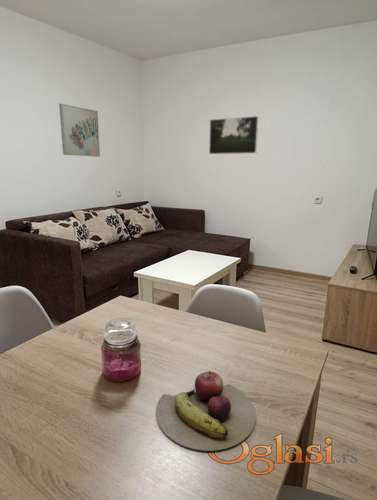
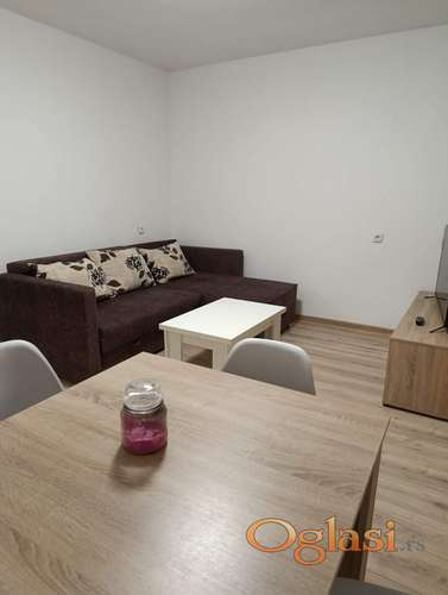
- wall art [58,103,101,158]
- fruit [155,369,257,452]
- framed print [208,115,259,155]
